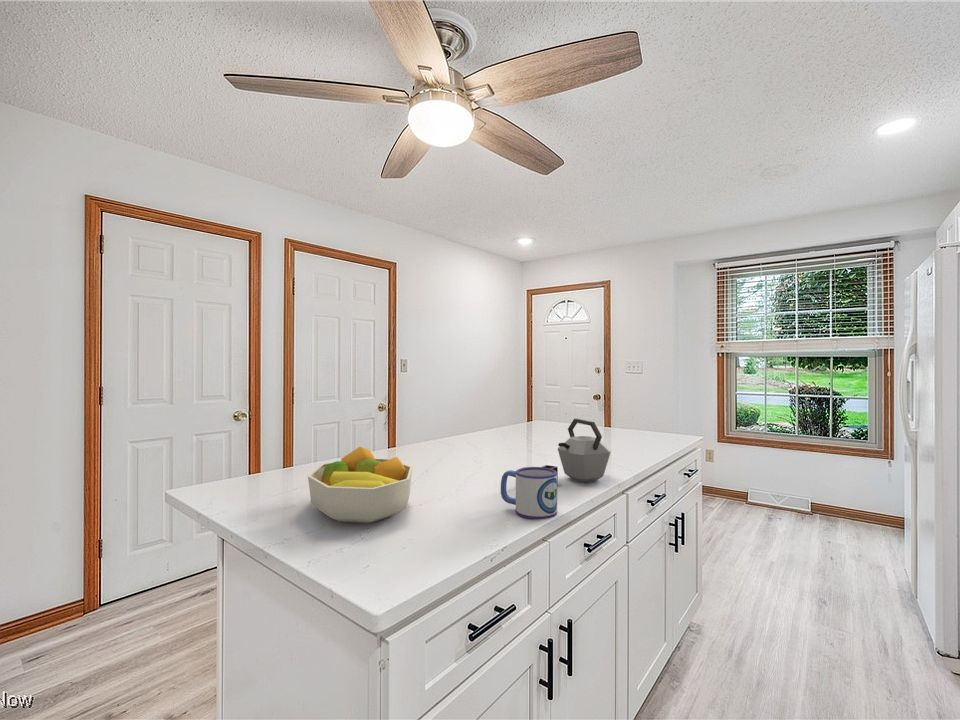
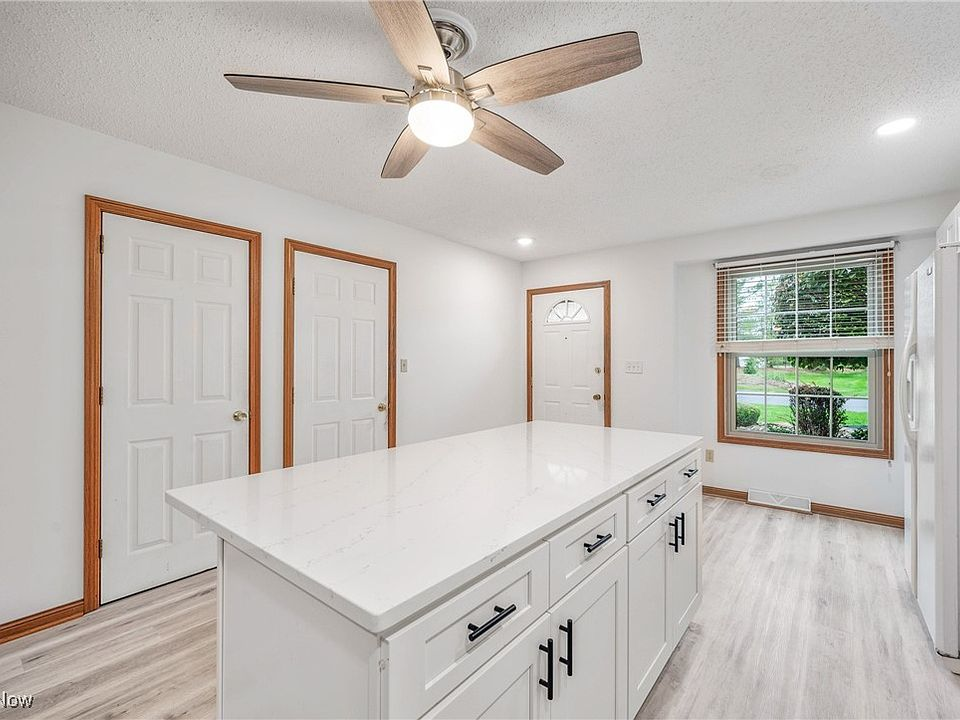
- mug [500,466,558,520]
- kettle [523,418,612,484]
- fruit bowl [307,446,414,524]
